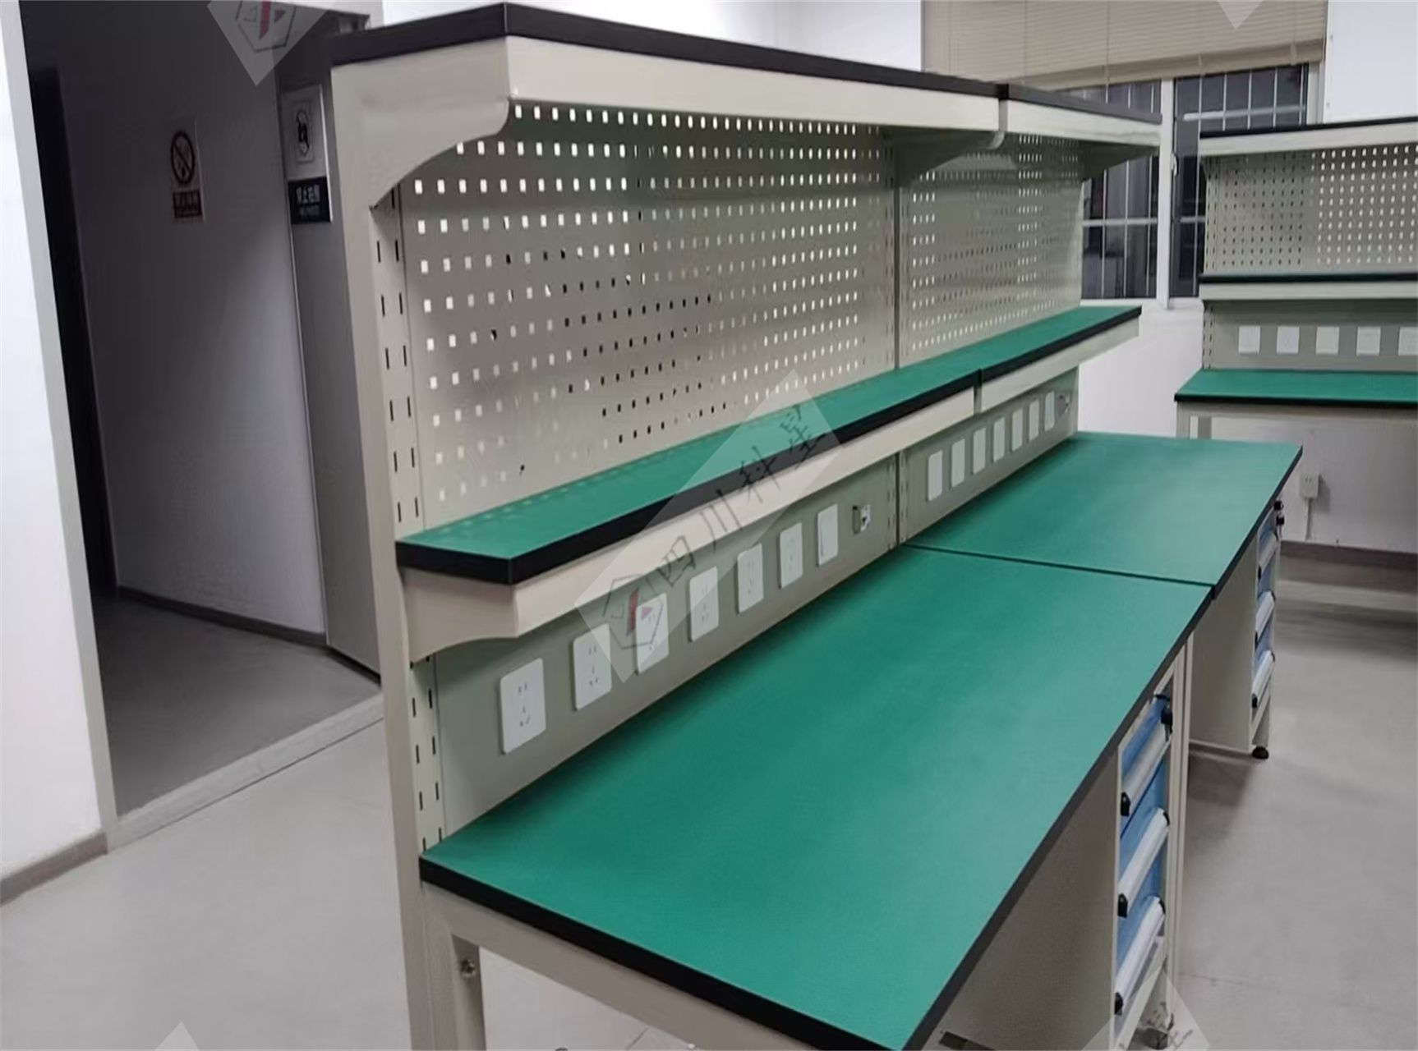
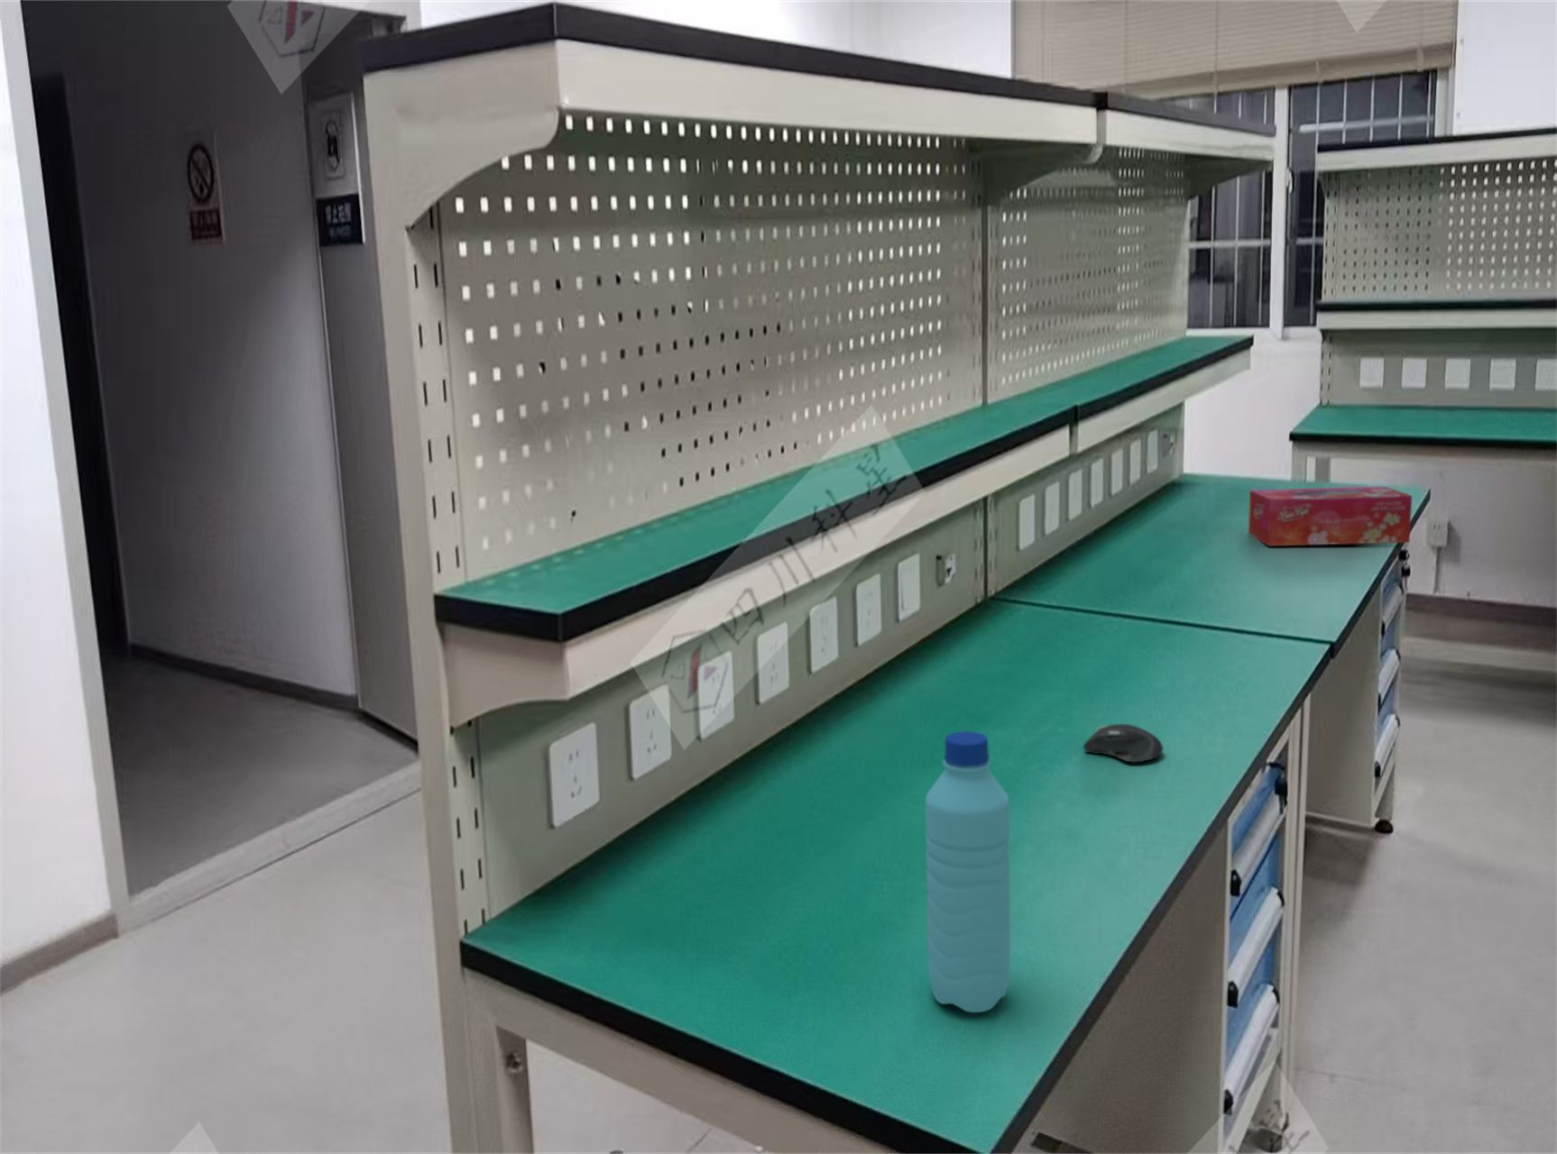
+ tissue box [1248,486,1413,547]
+ computer mouse [1083,722,1164,764]
+ water bottle [925,730,1011,1013]
